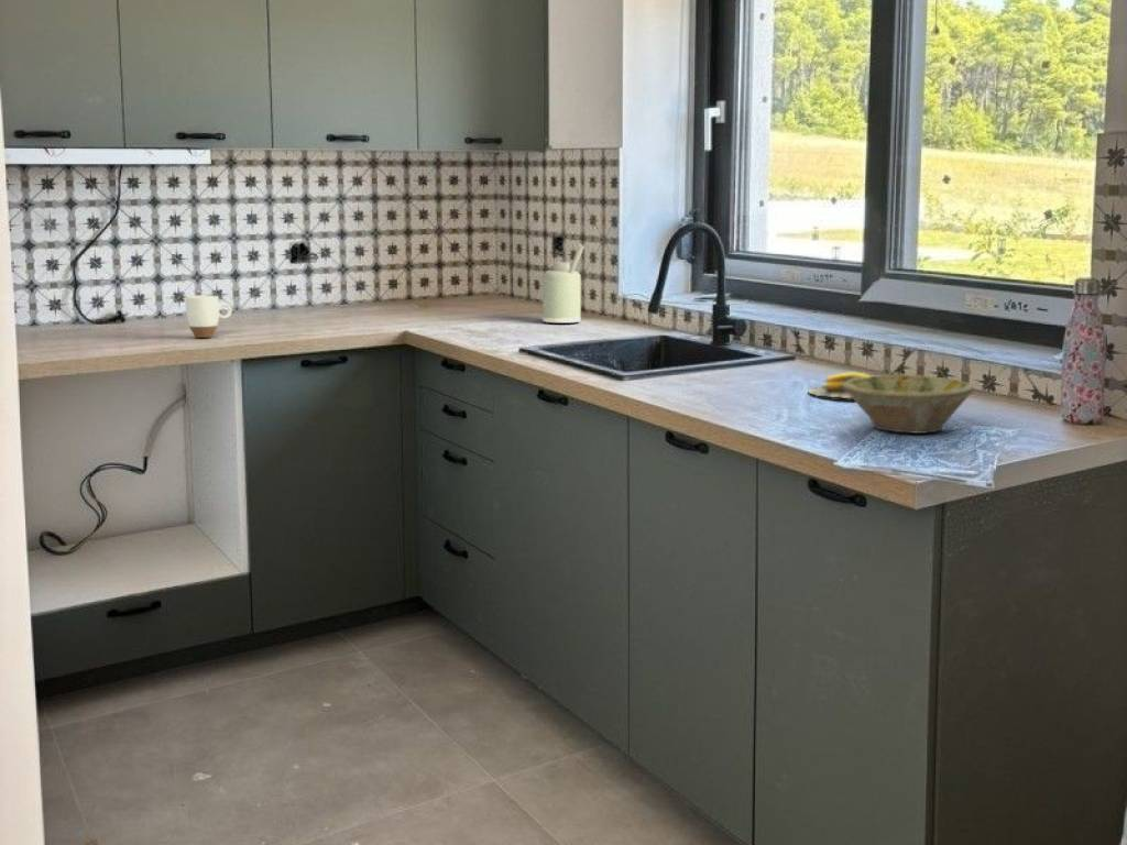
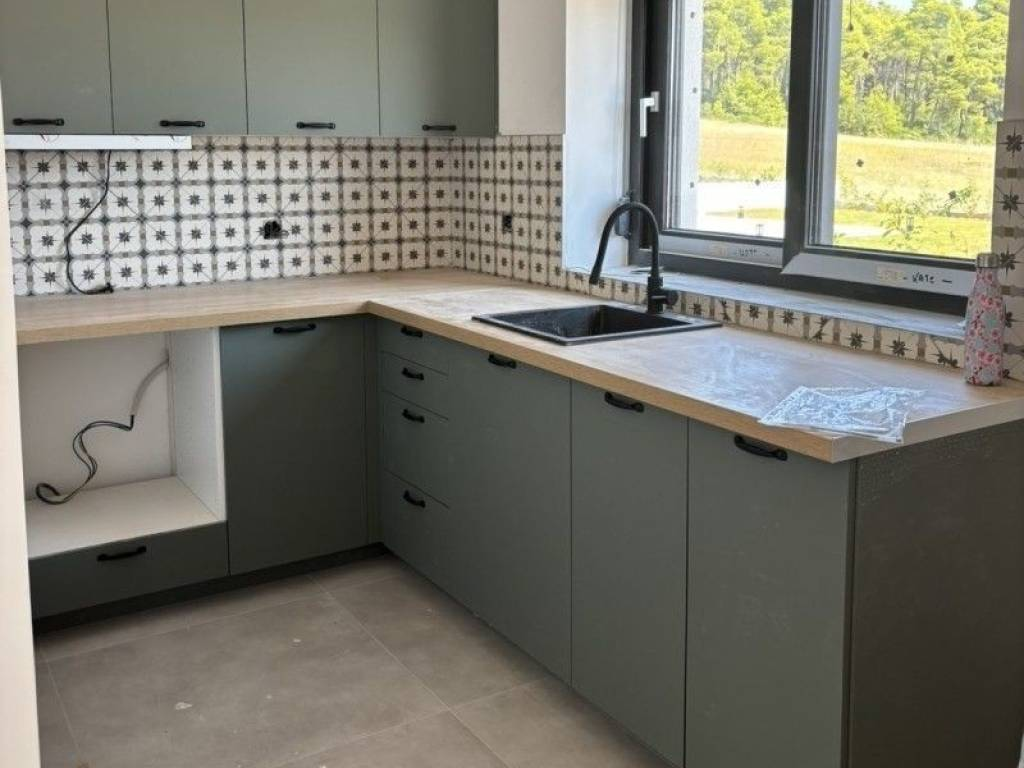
- soap dispenser [541,243,584,325]
- banana [807,372,872,399]
- bowl [844,374,975,435]
- mug [184,294,233,339]
